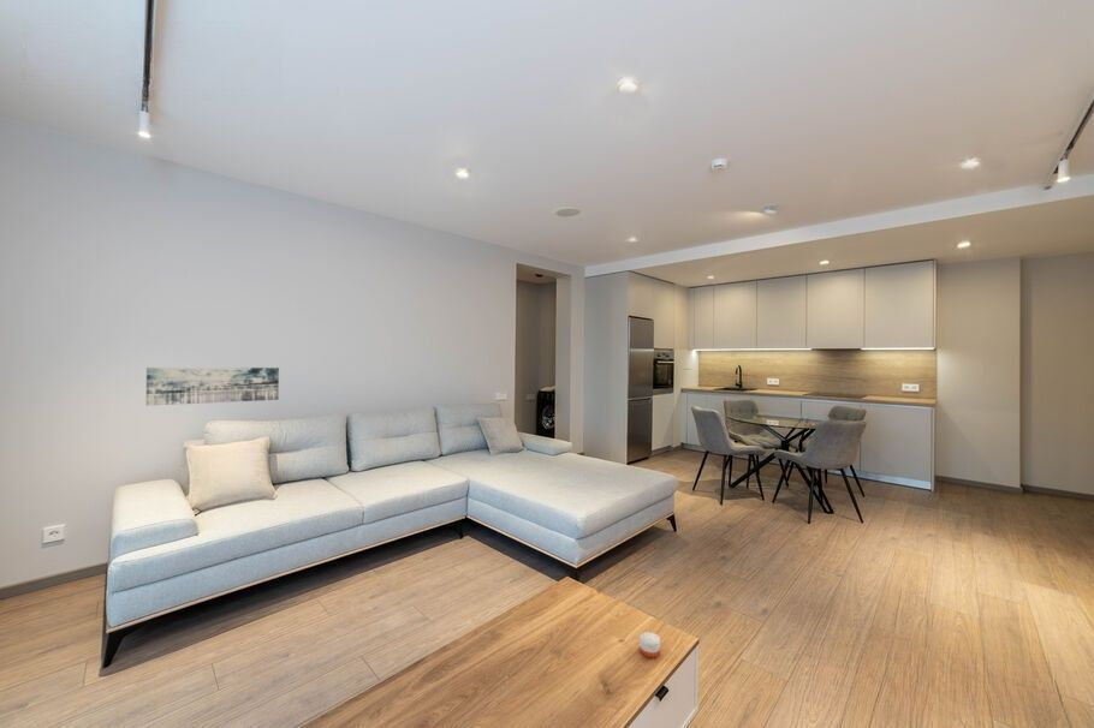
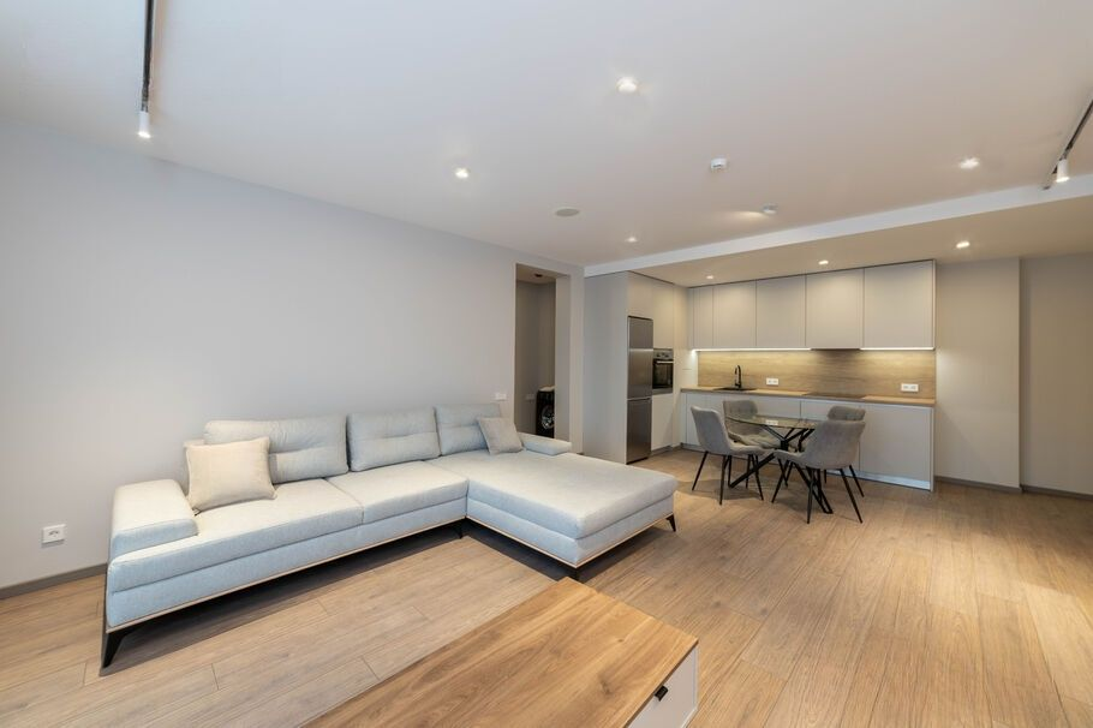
- candle [638,631,661,660]
- wall art [145,366,280,407]
